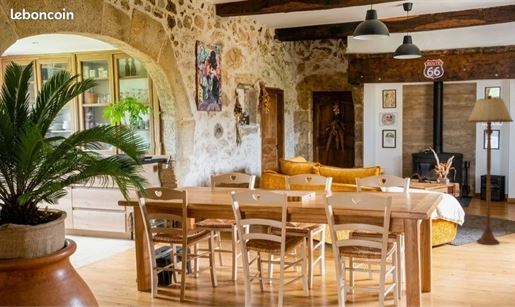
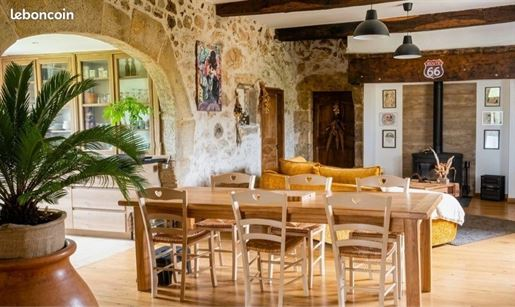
- floor lamp [466,94,514,246]
